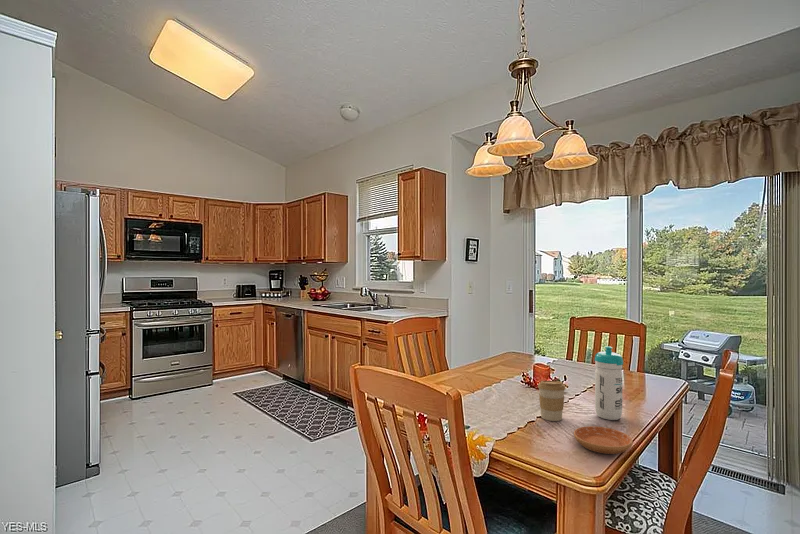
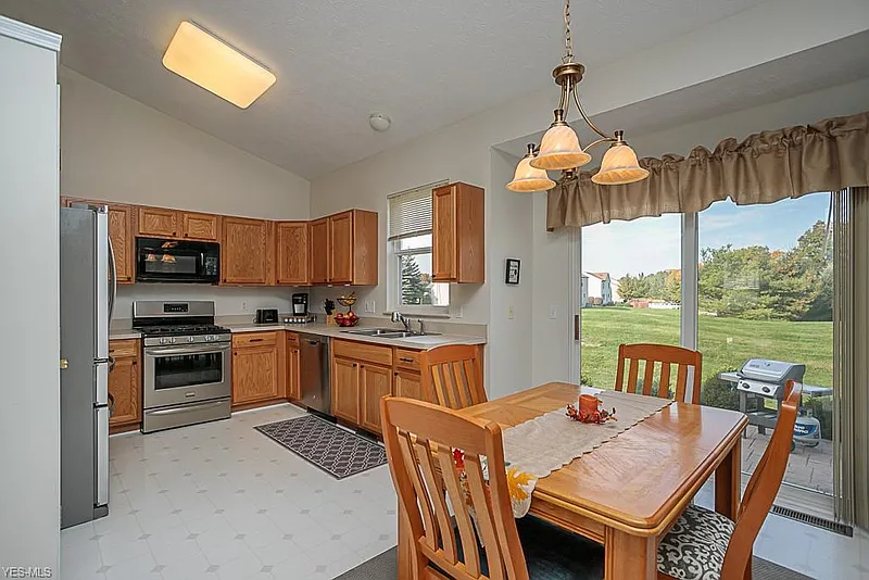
- water bottle [593,345,624,421]
- coffee cup [537,380,566,422]
- saucer [573,425,634,455]
